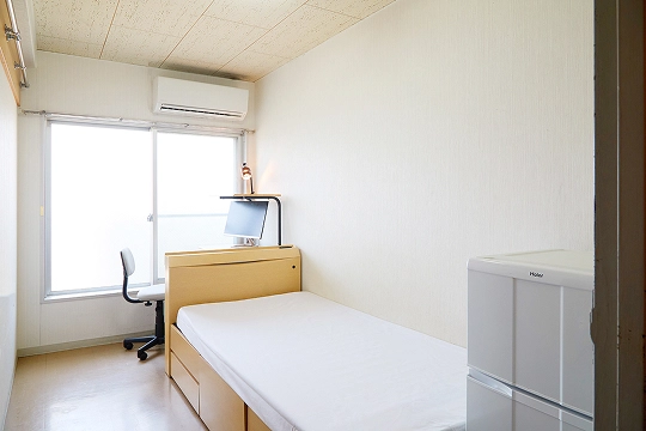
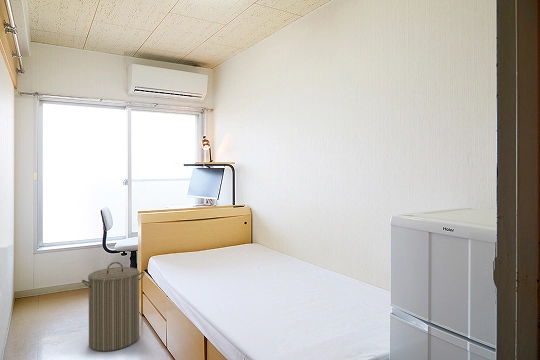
+ laundry hamper [81,261,146,352]
